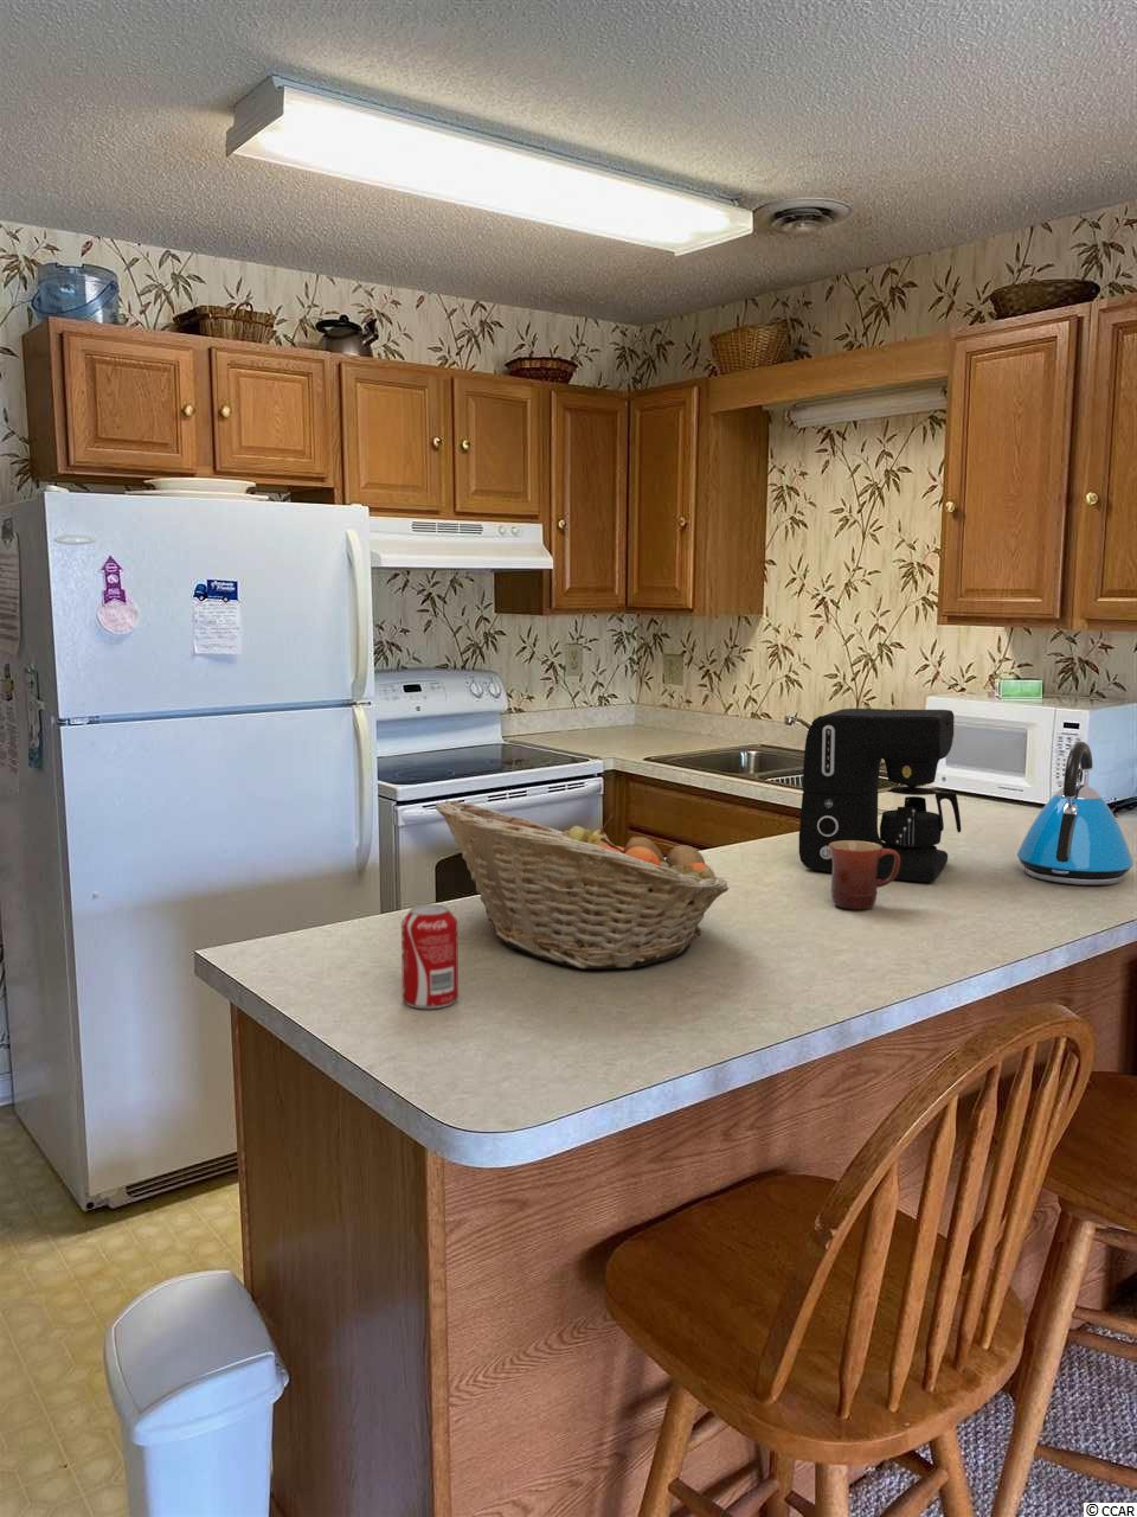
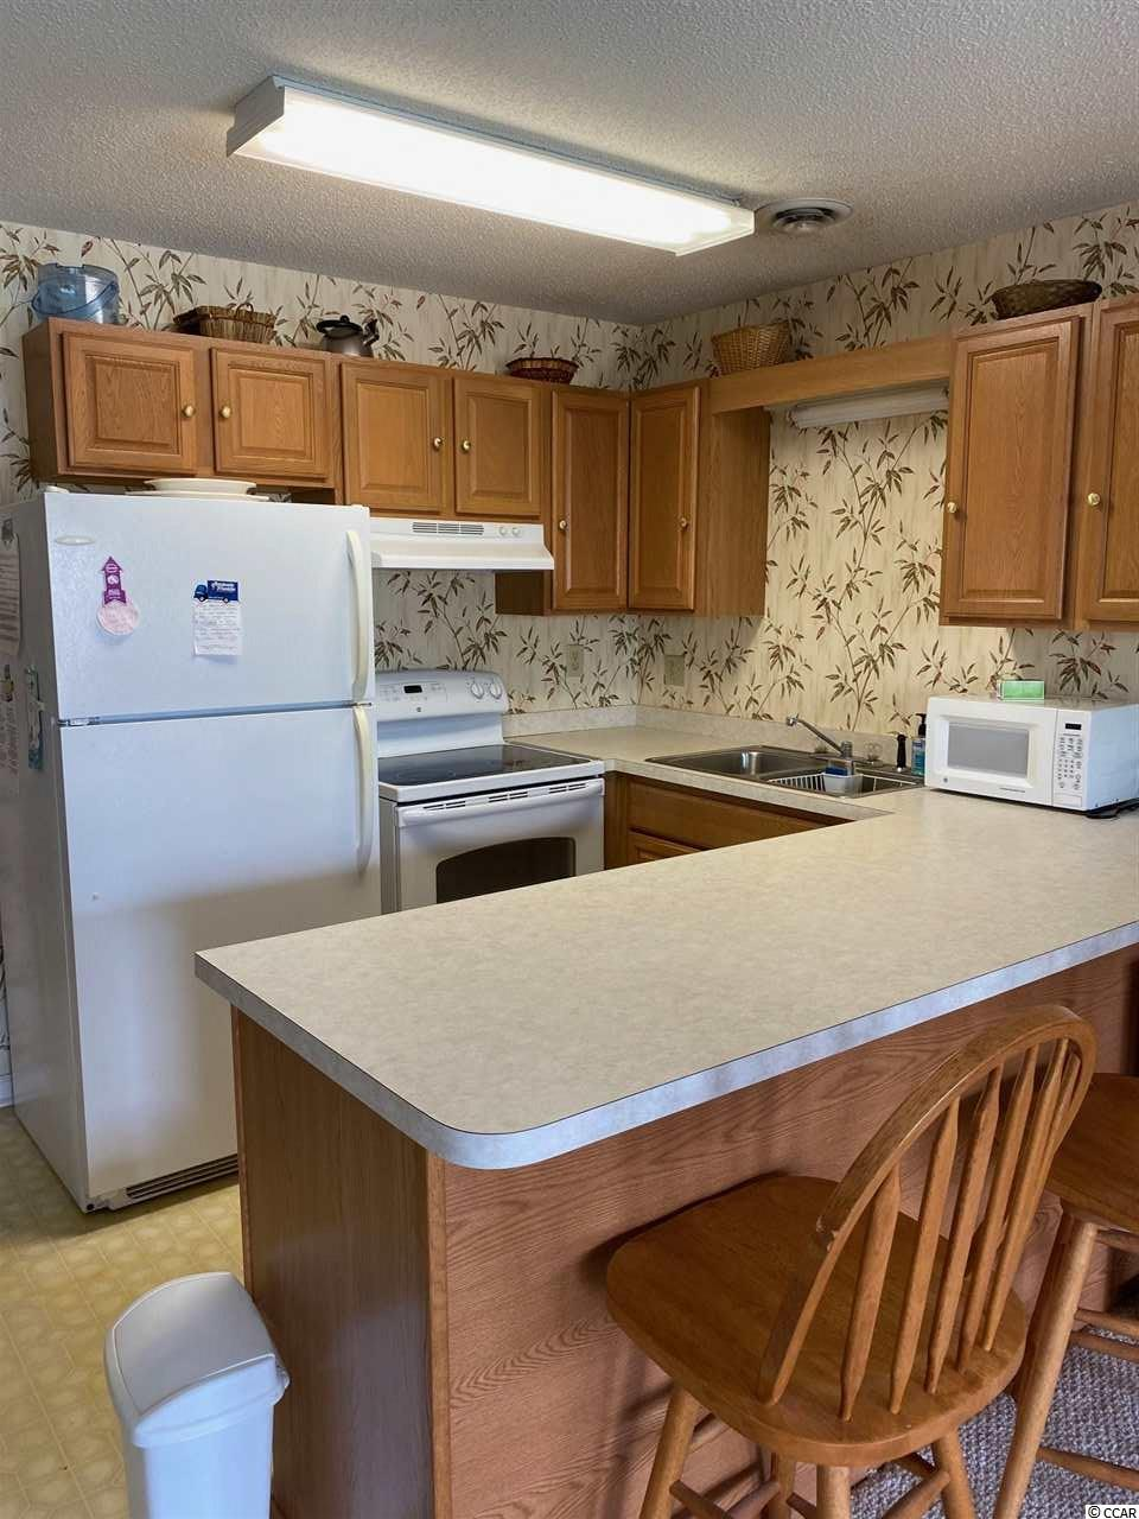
- beverage can [400,903,460,1009]
- fruit basket [435,799,731,971]
- coffee maker [798,707,961,883]
- mug [829,840,901,911]
- kettle [1016,741,1135,886]
